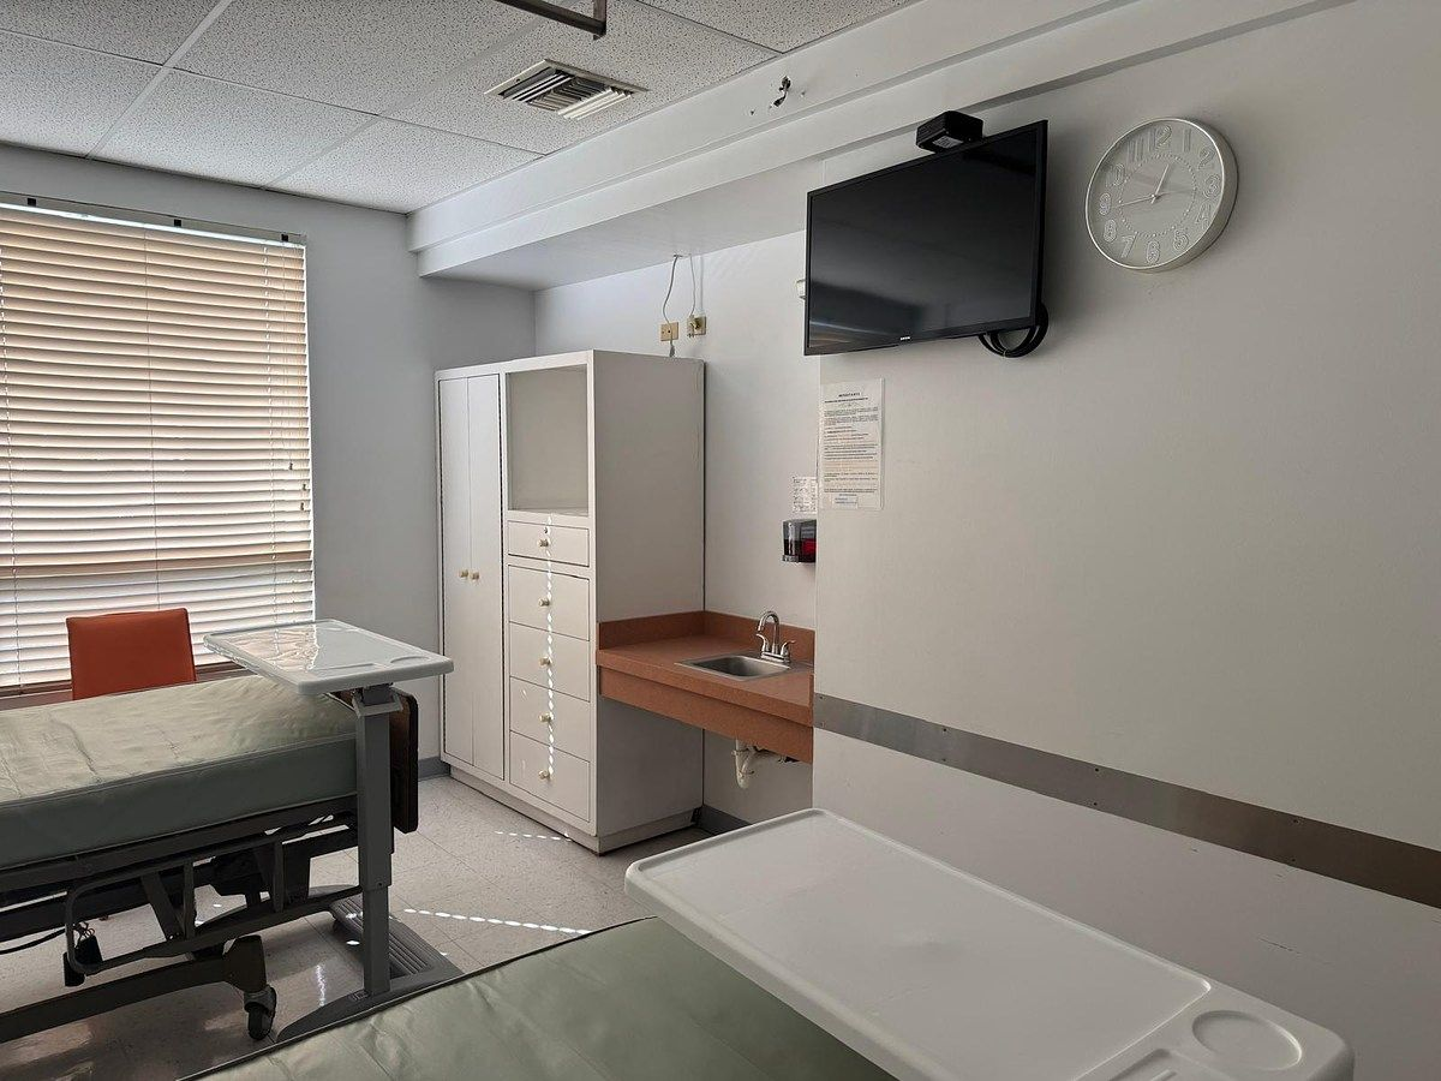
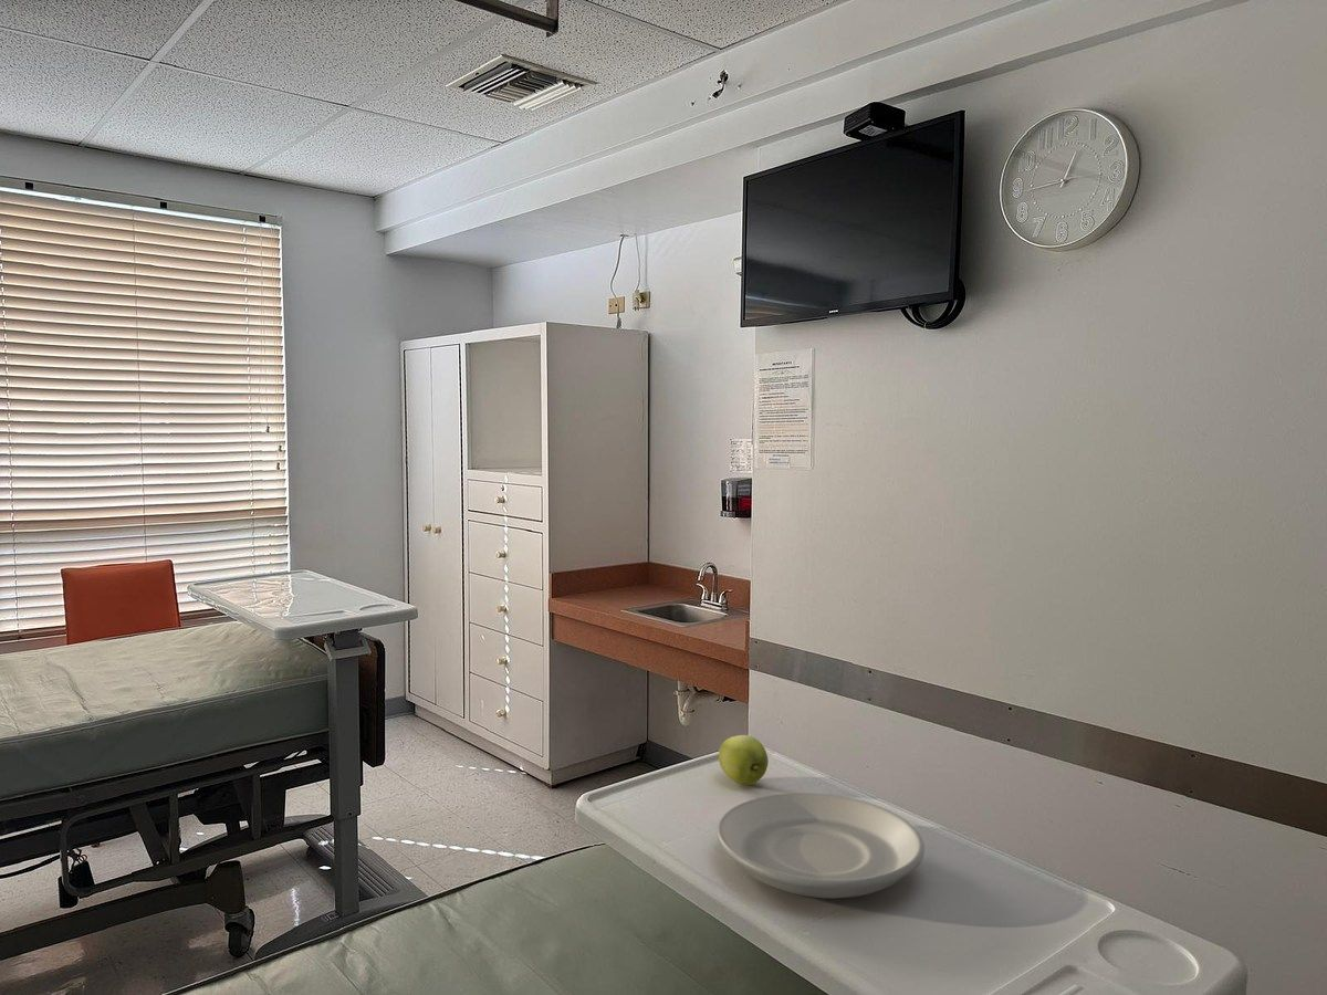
+ apple [718,734,770,786]
+ plate [715,792,926,900]
